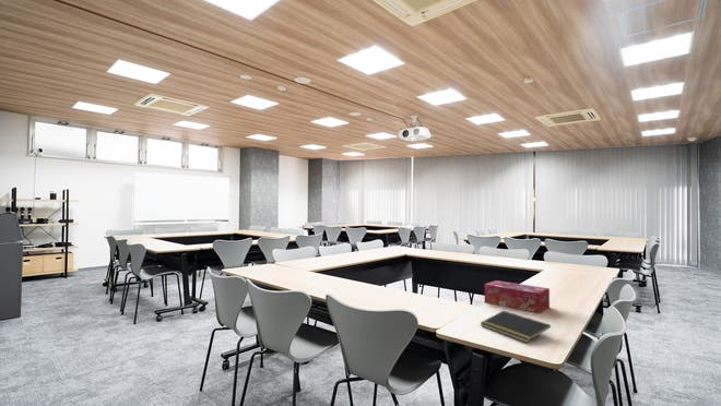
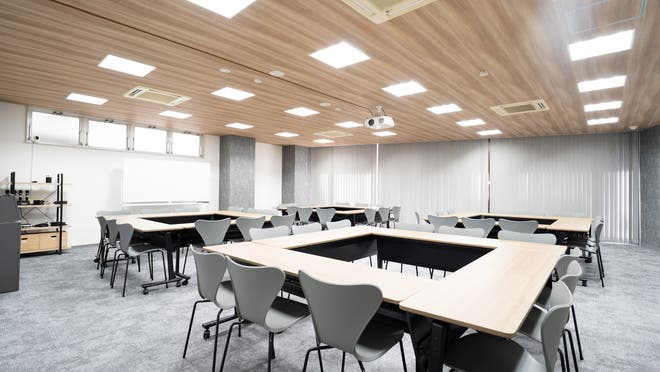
- notepad [480,310,552,344]
- tissue box [484,279,551,314]
